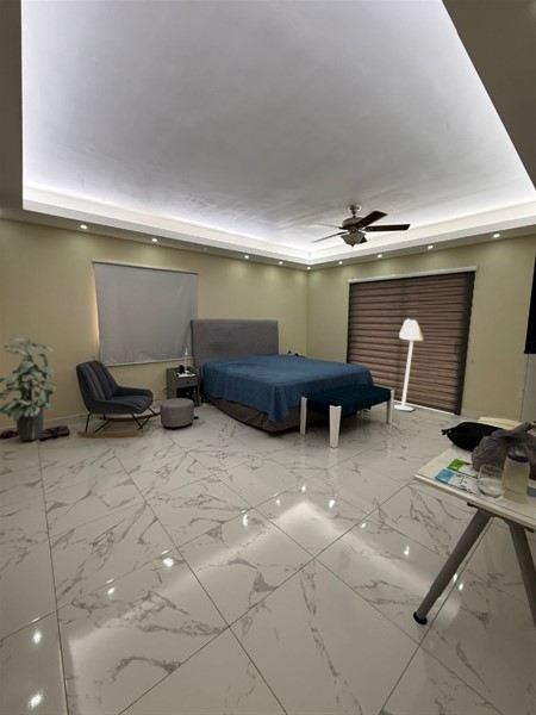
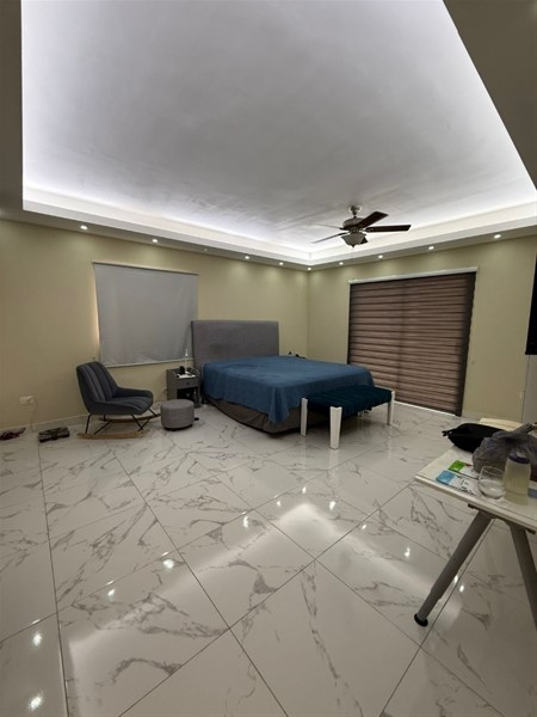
- indoor plant [0,336,58,442]
- floor lamp [393,318,424,411]
